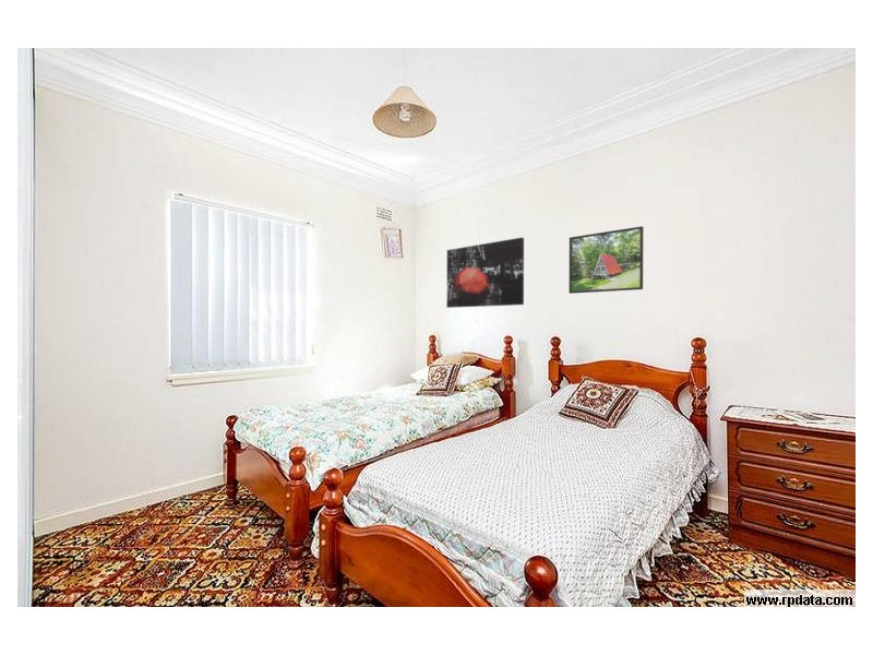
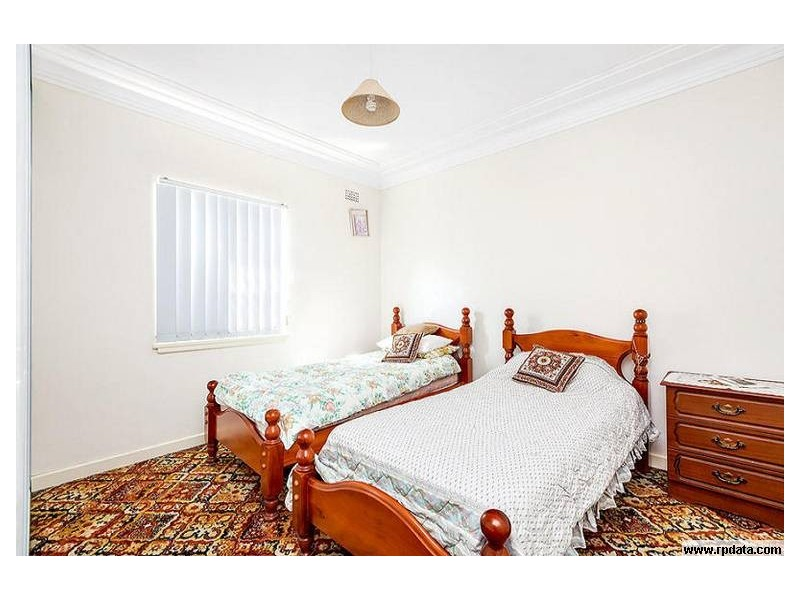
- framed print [567,225,645,295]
- wall art [445,237,525,309]
